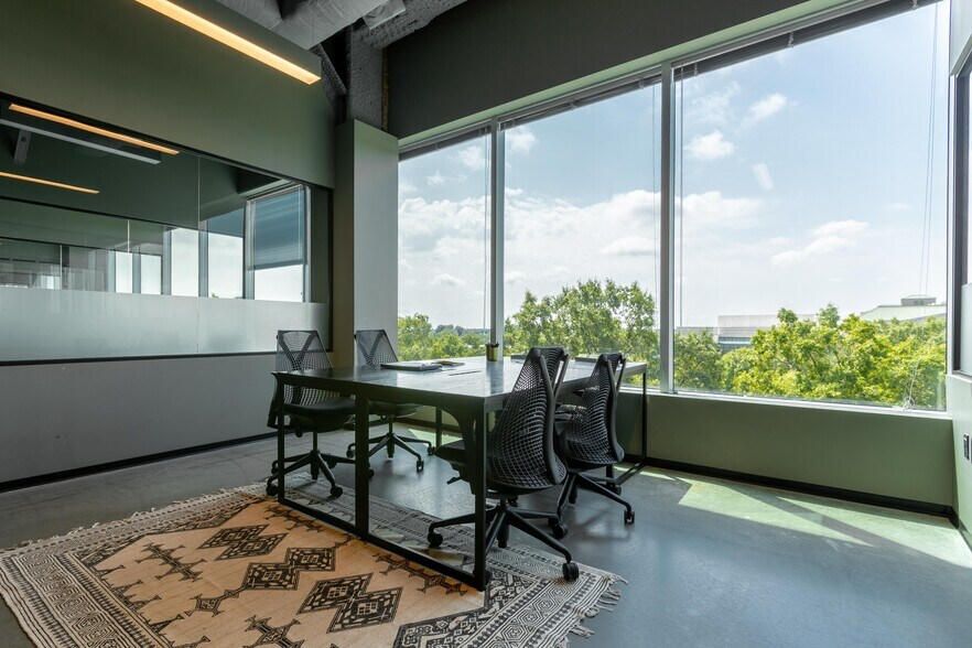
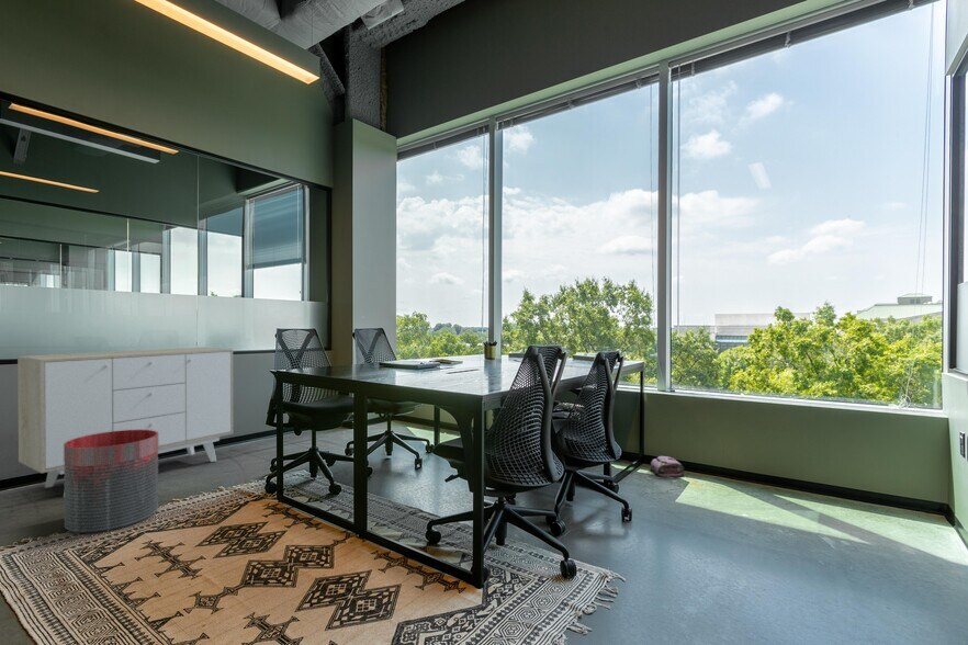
+ sideboard [16,347,235,498]
+ trash can [63,430,160,534]
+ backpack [650,455,685,478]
